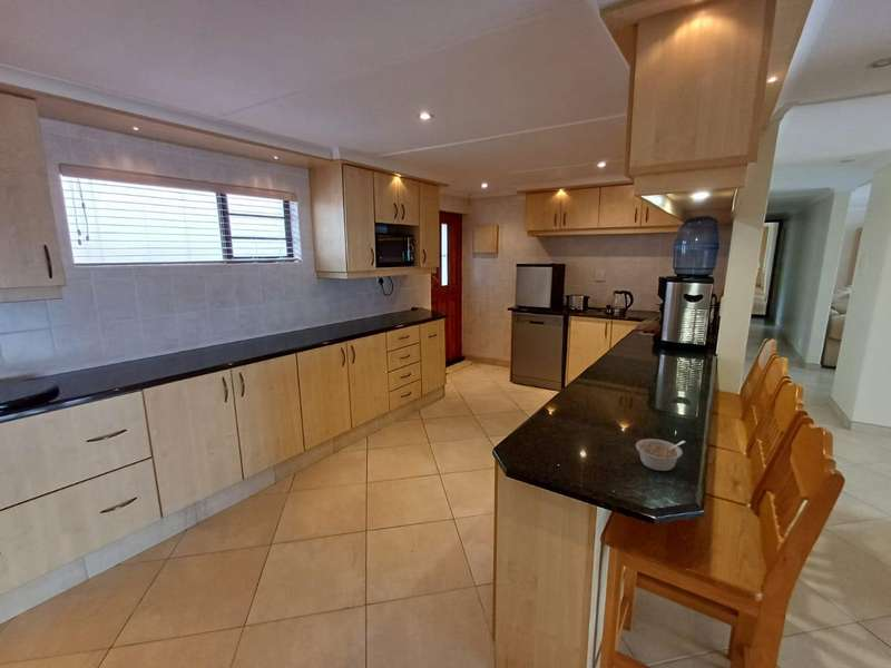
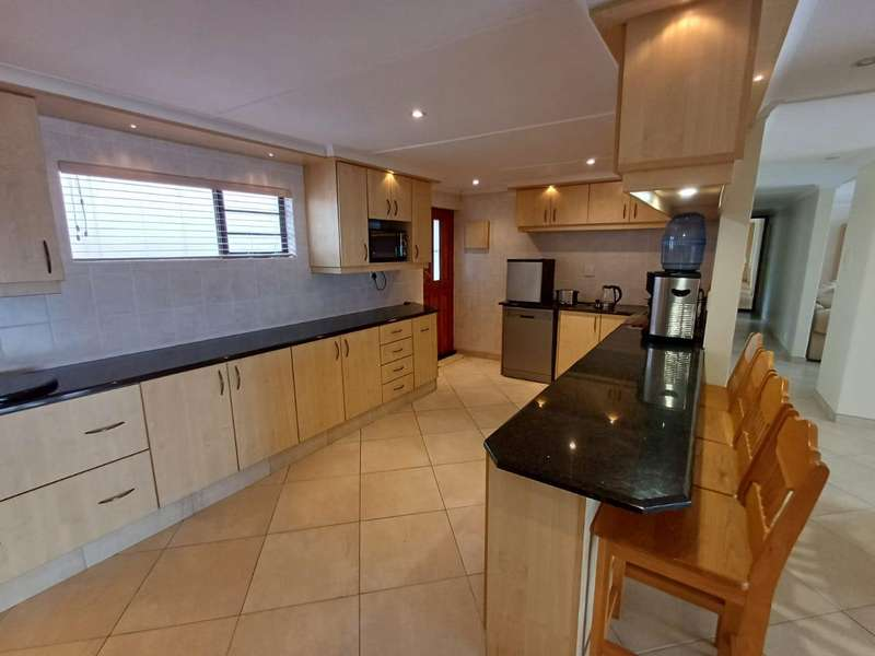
- legume [635,438,686,472]
